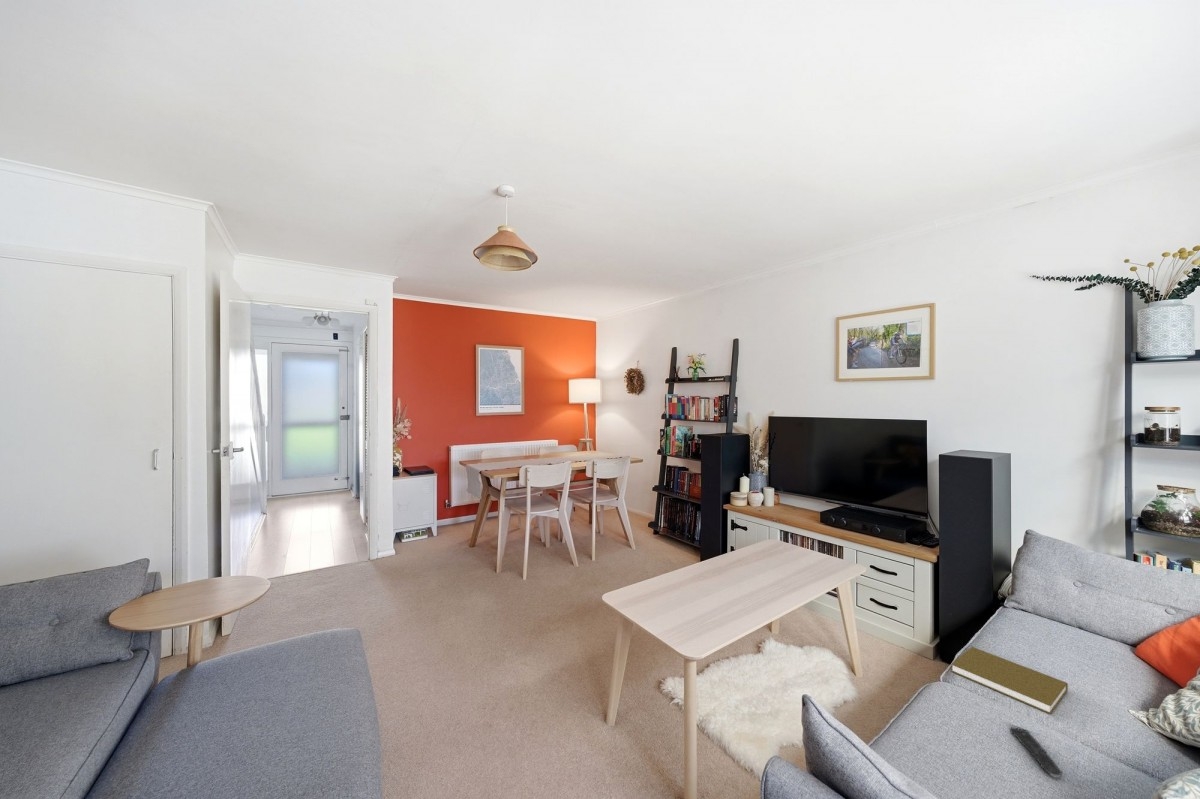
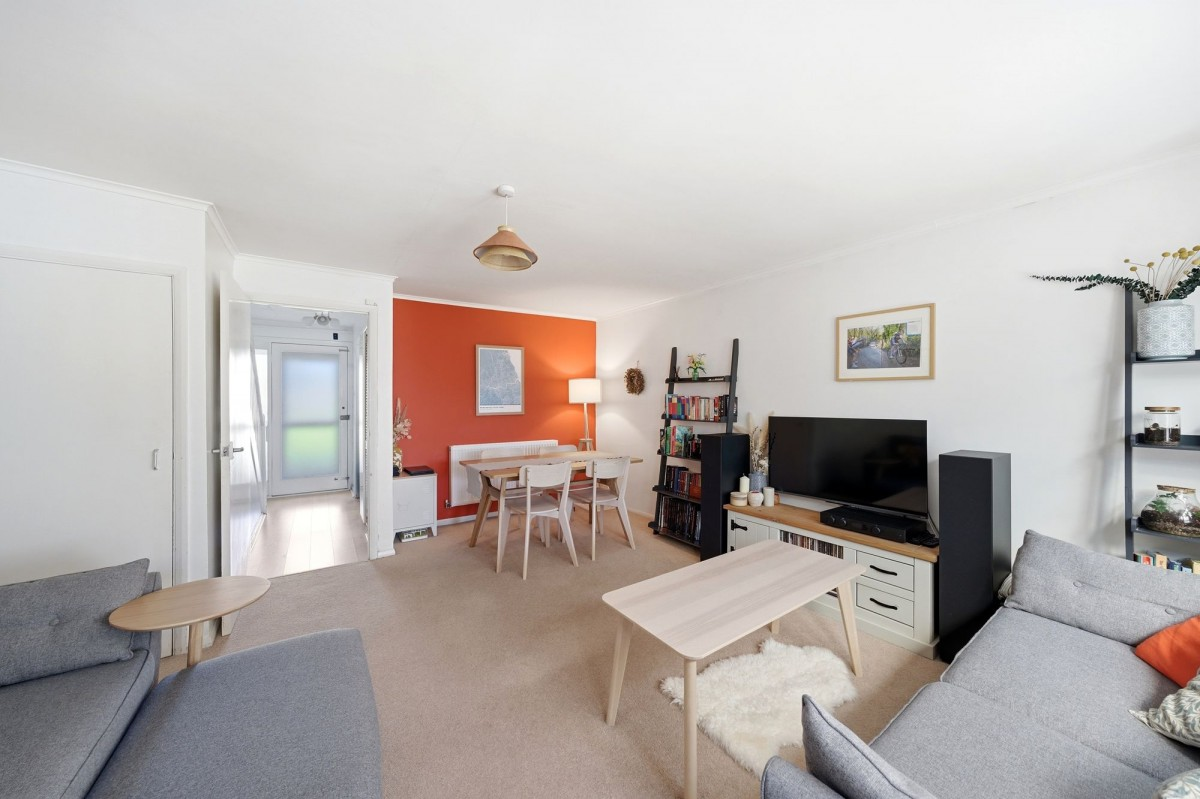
- book [950,646,1069,715]
- remote control [1009,727,1063,779]
